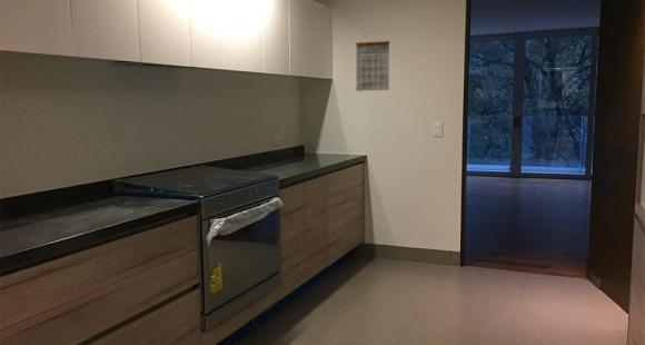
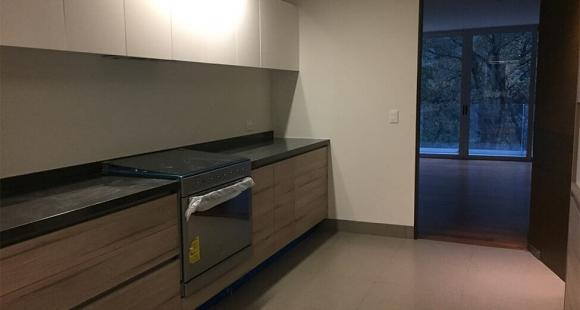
- calendar [355,29,390,92]
